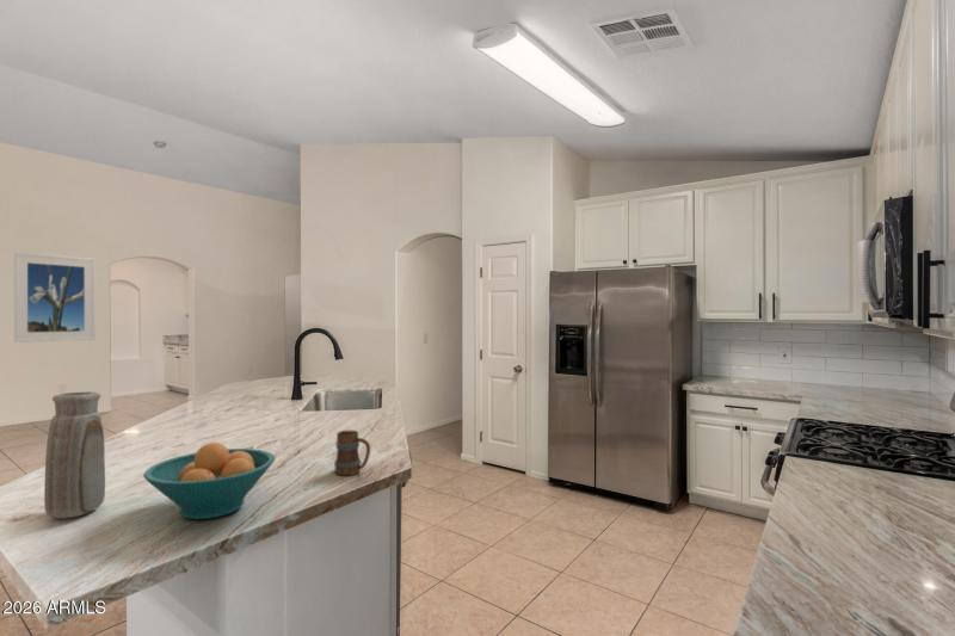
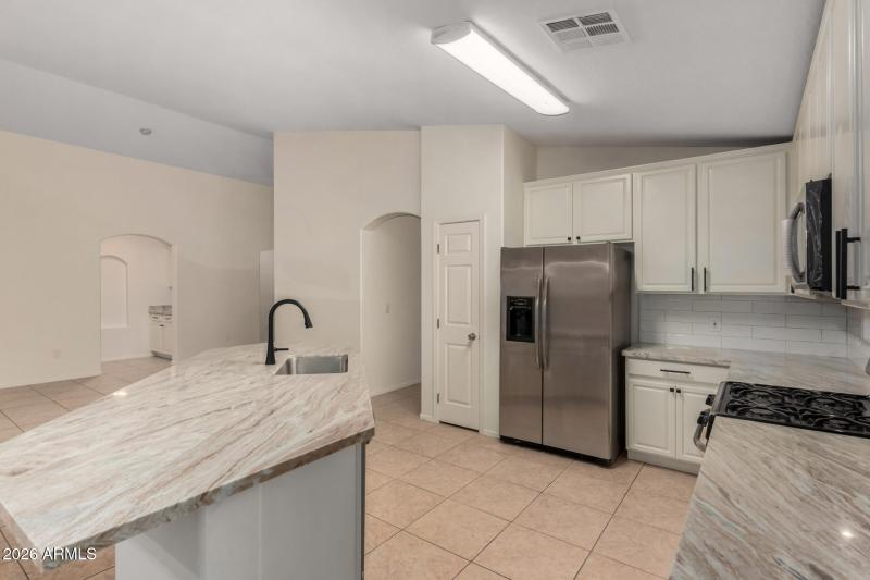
- fruit bowl [142,442,276,520]
- mug [333,430,371,476]
- vase [43,391,106,519]
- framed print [13,251,97,344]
